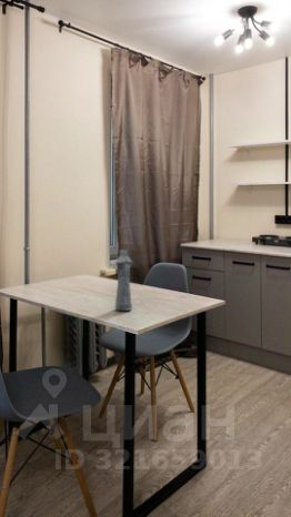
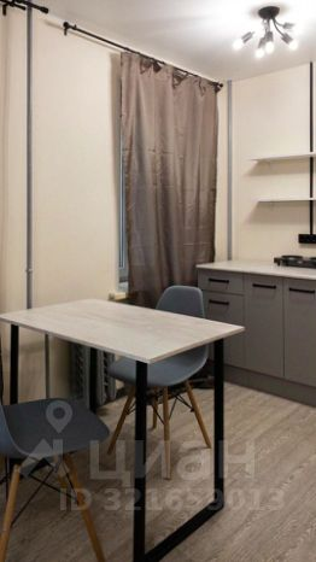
- bottle [113,249,133,312]
